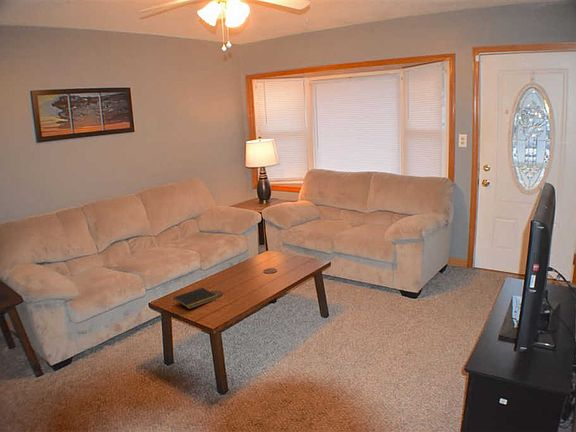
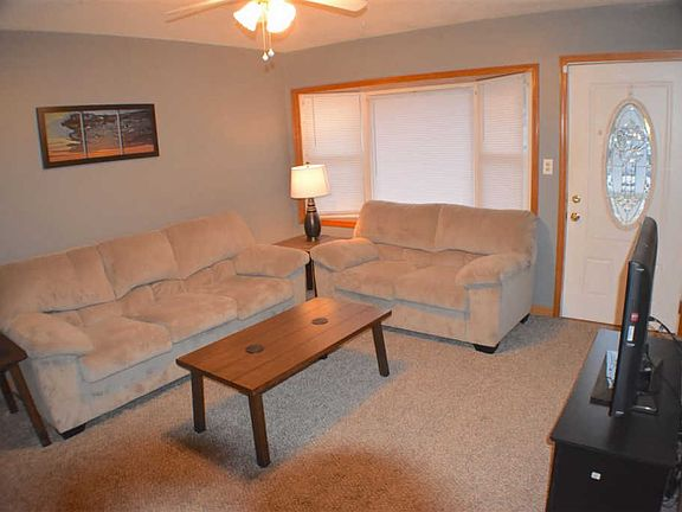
- notepad [172,287,219,310]
